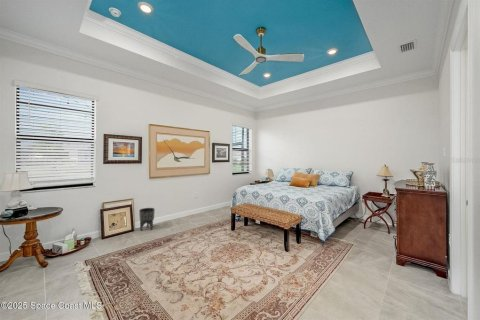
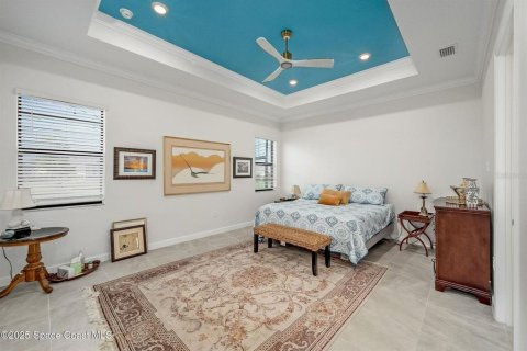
- planter [138,207,156,232]
